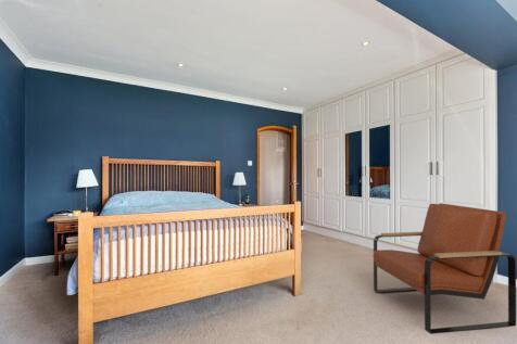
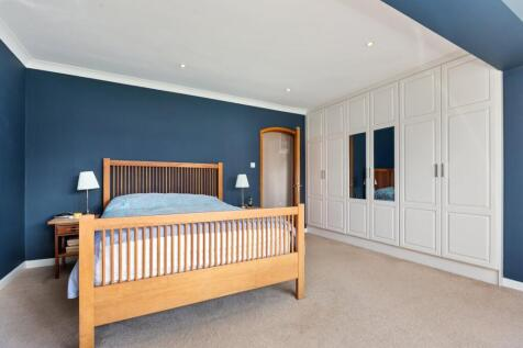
- armchair [373,202,517,335]
